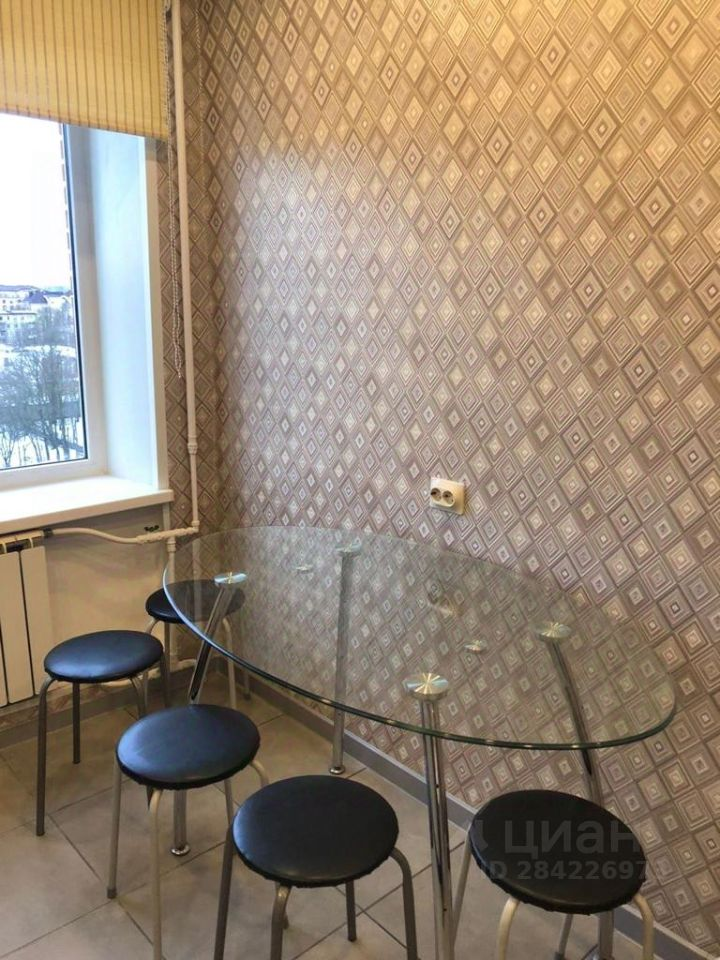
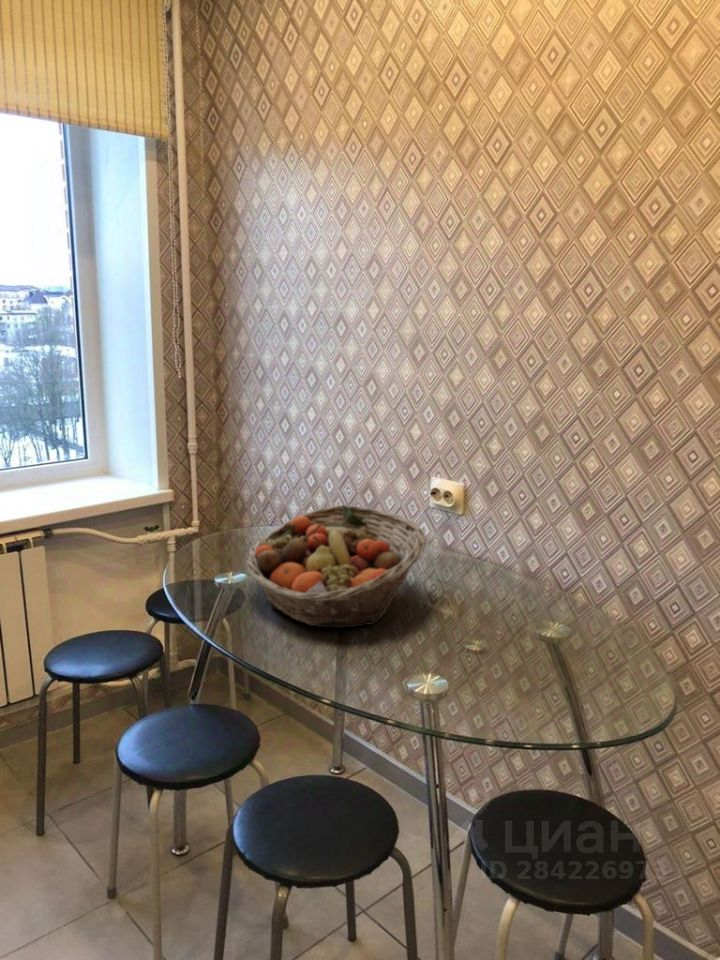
+ fruit basket [245,504,427,629]
